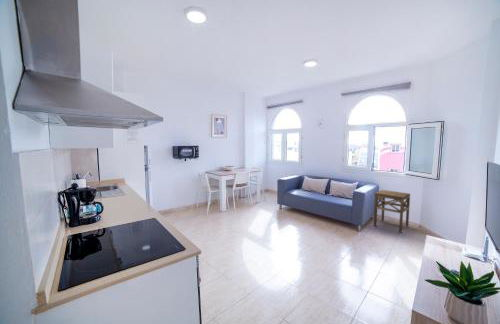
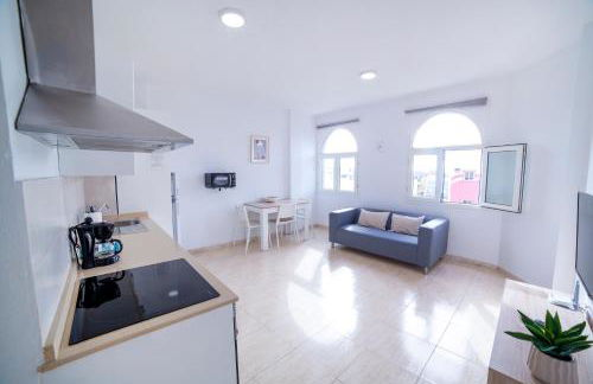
- side table [373,189,411,233]
